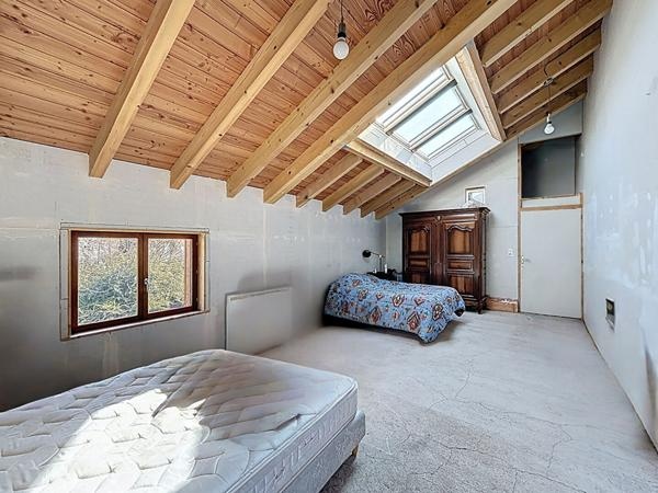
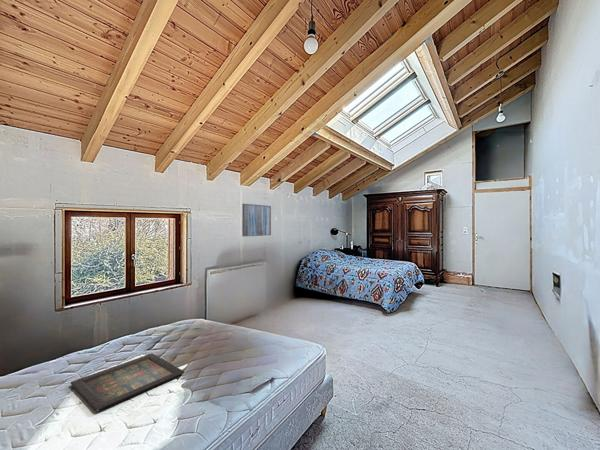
+ wall art [241,203,272,237]
+ icon panel [70,352,185,412]
